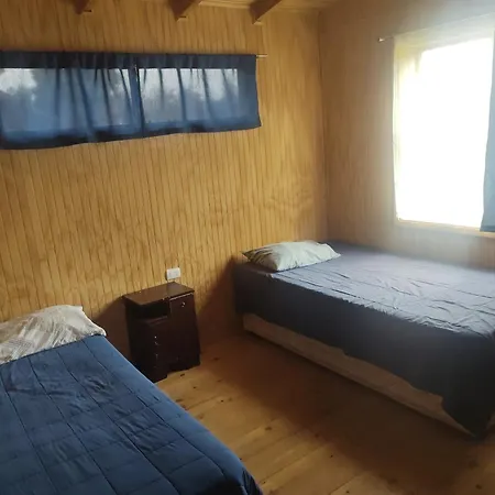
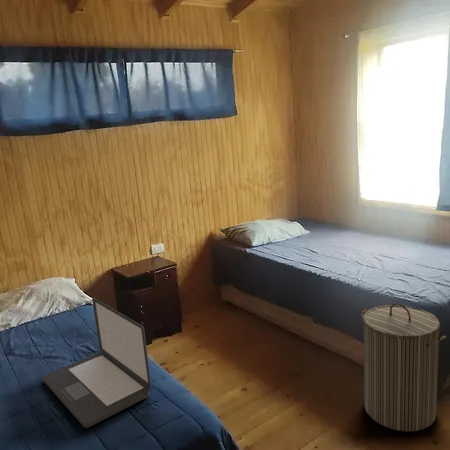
+ laptop [41,297,152,429]
+ laundry hamper [360,302,447,433]
